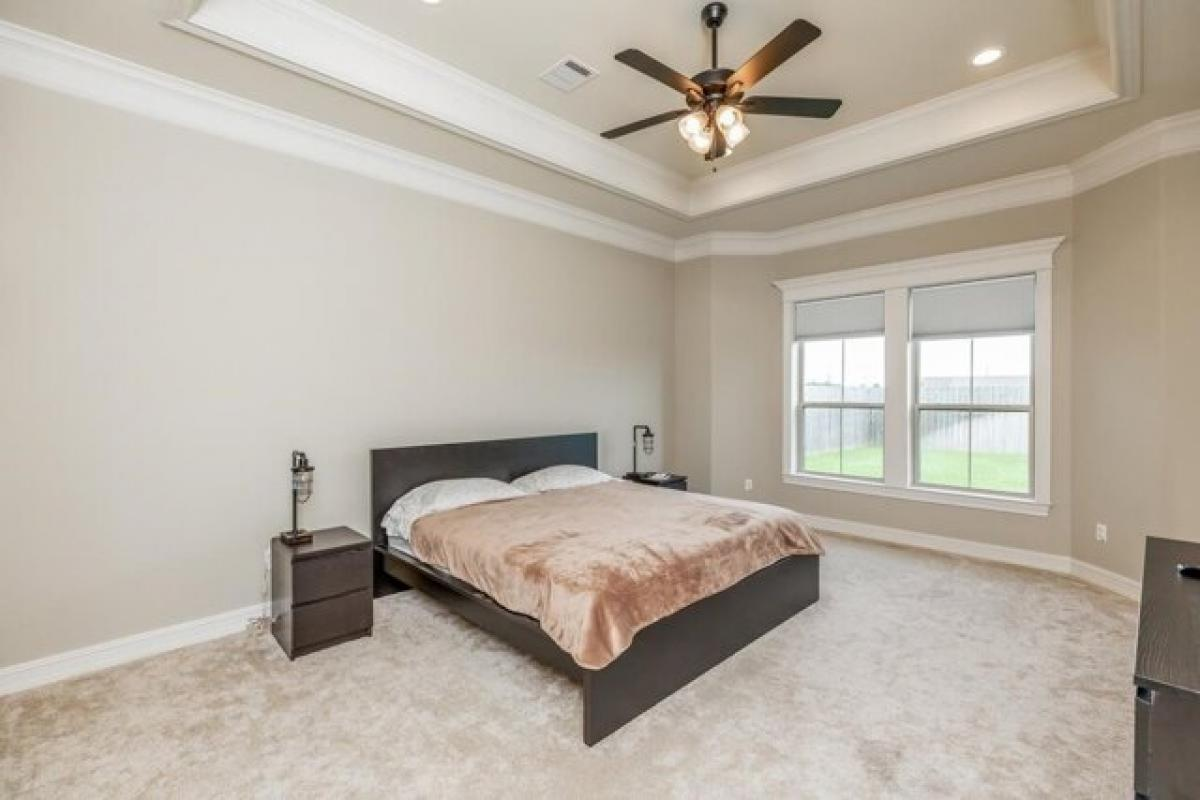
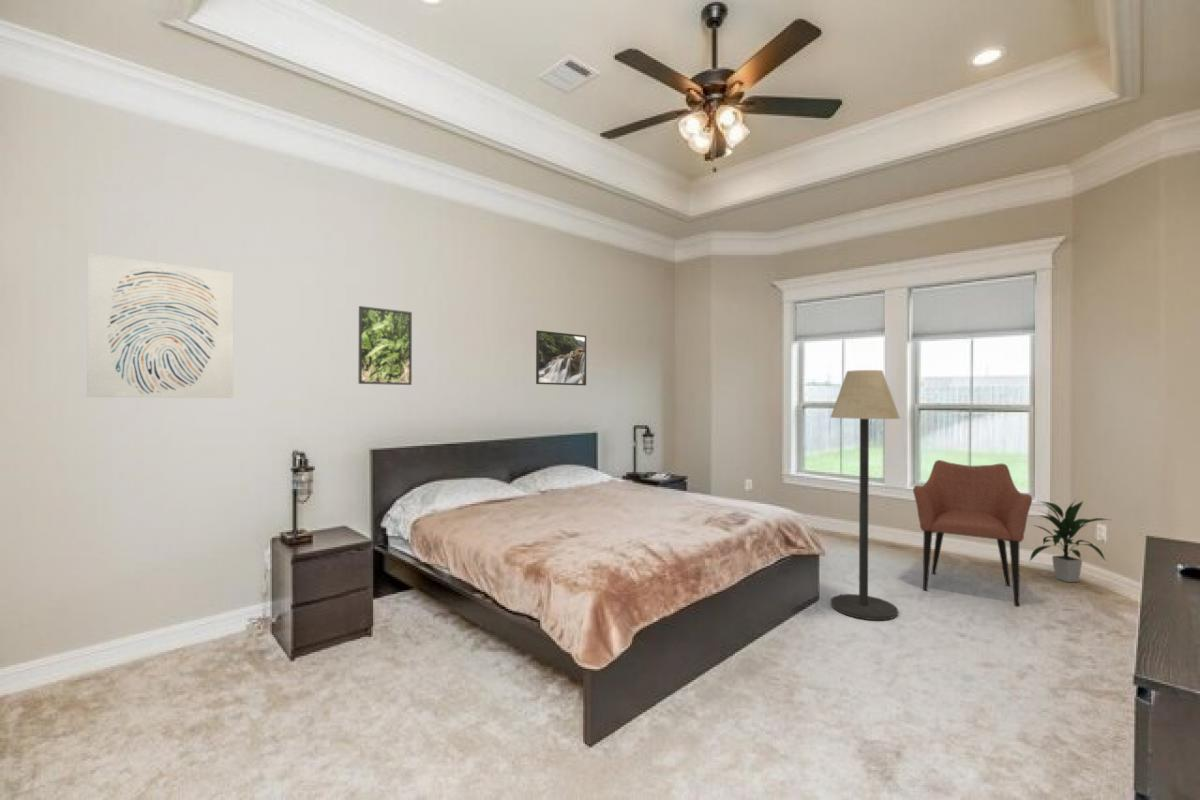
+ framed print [535,329,587,386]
+ indoor plant [1029,500,1111,583]
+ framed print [358,305,413,386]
+ floor lamp [829,369,901,621]
+ armchair [912,459,1033,607]
+ wall art [86,252,235,399]
